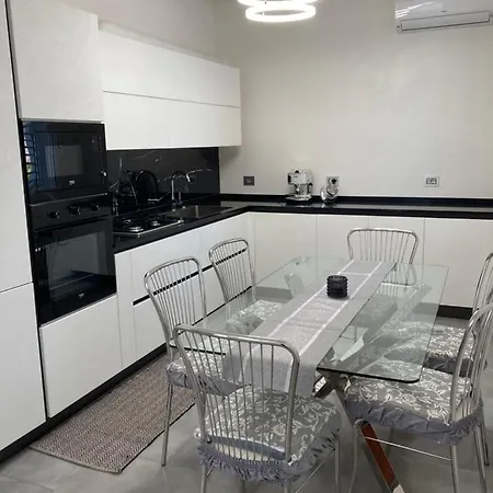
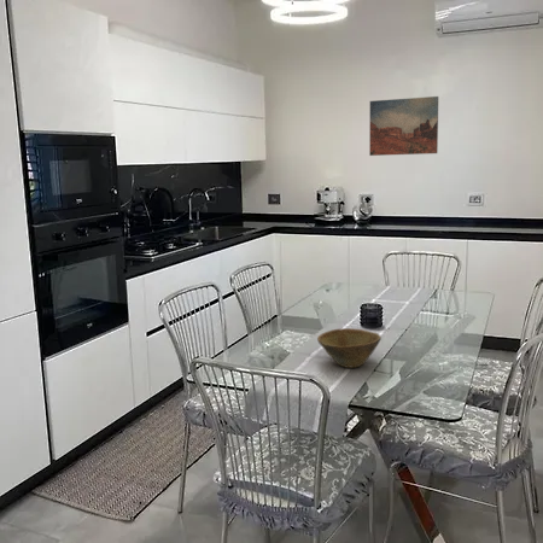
+ bowl [316,327,383,369]
+ wall art [368,95,439,157]
